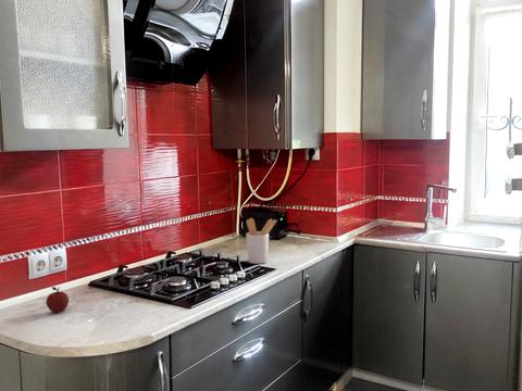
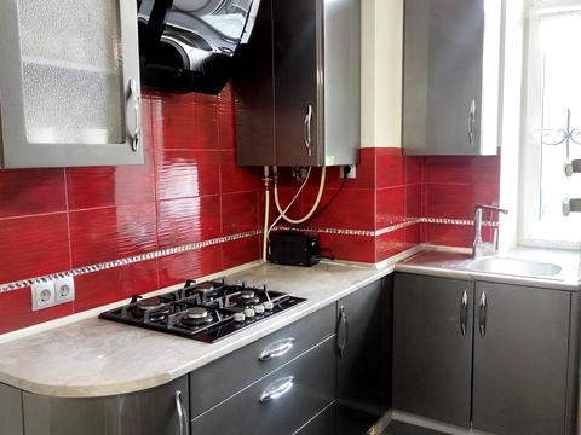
- utensil holder [245,217,278,265]
- apple [45,286,70,314]
